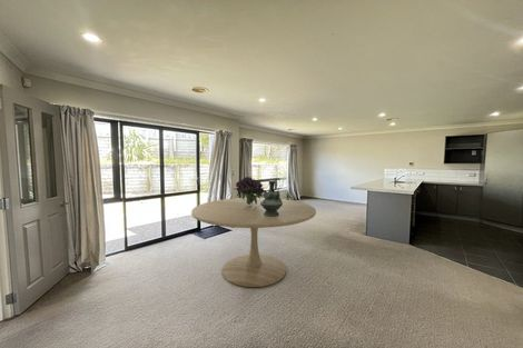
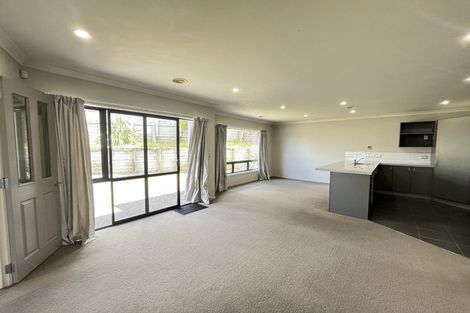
- dining table [190,197,317,288]
- bouquet [234,176,265,205]
- decorative urn [260,179,283,217]
